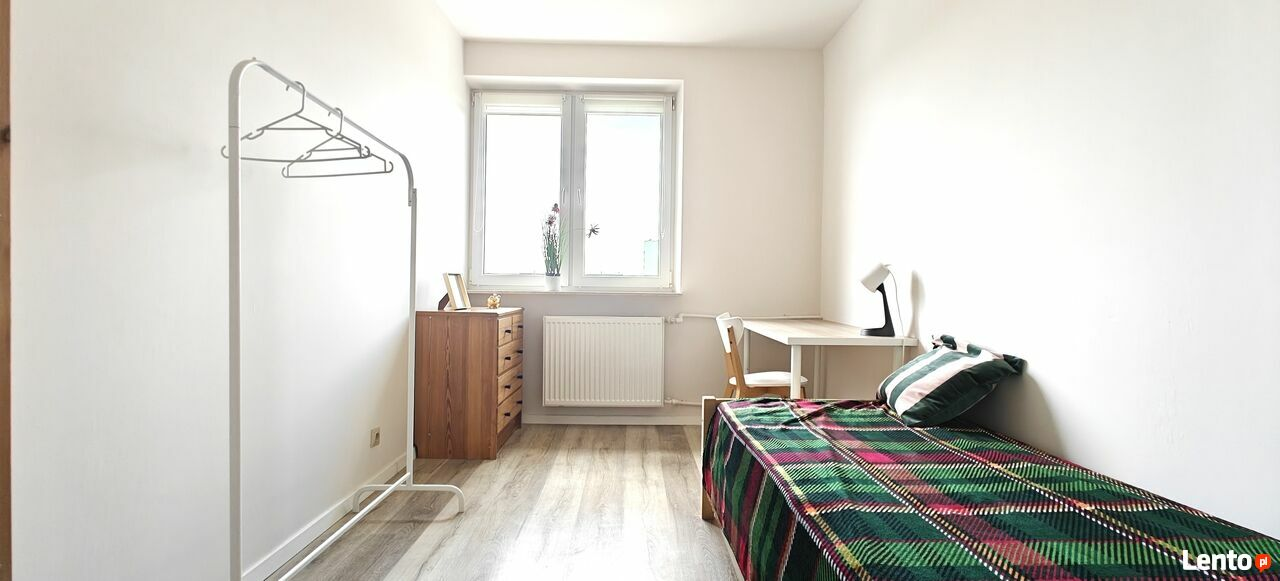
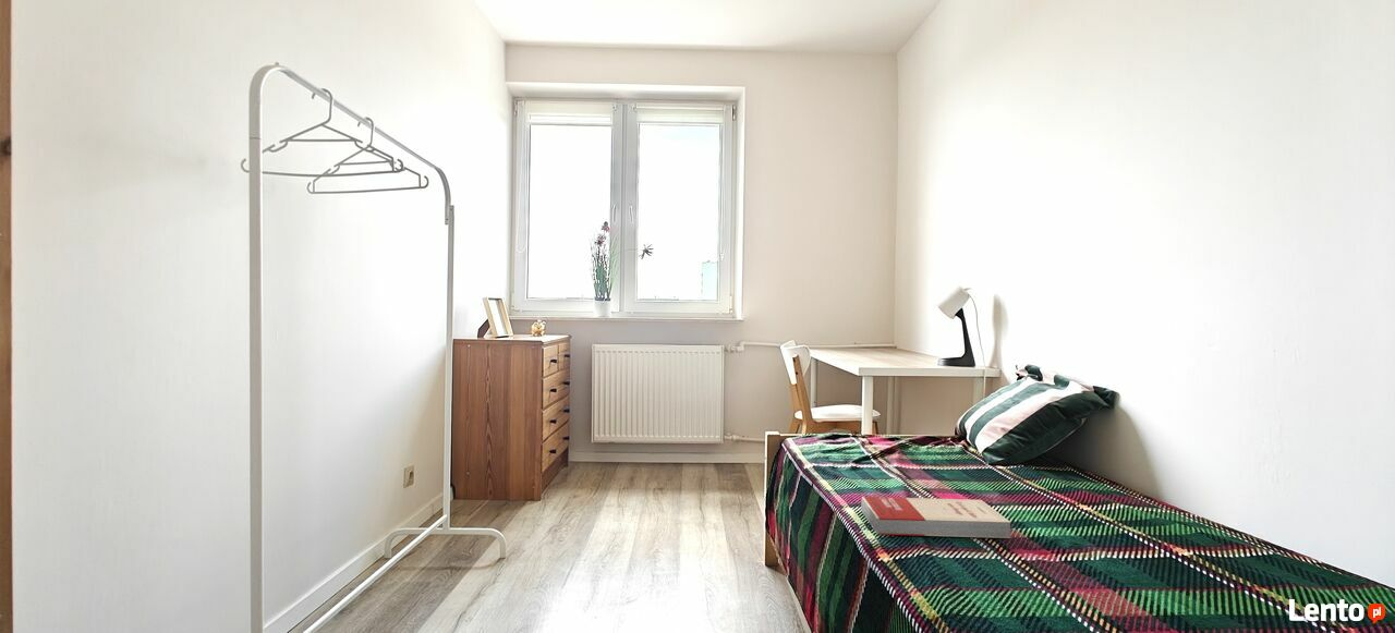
+ book [860,496,1011,539]
